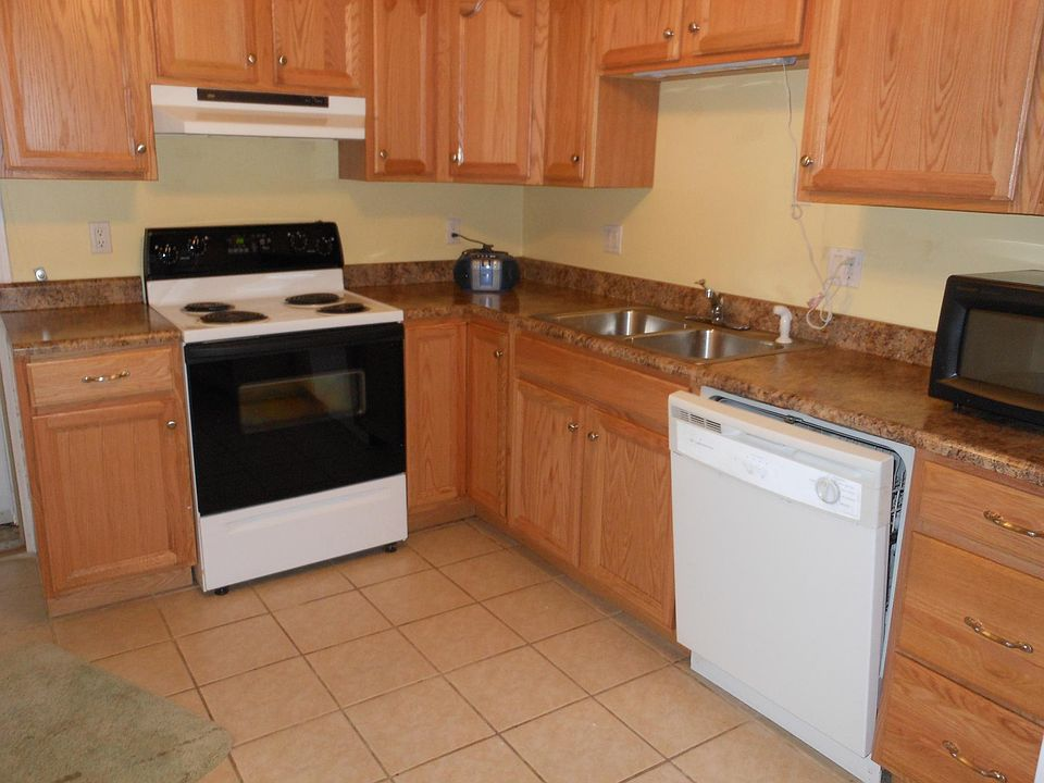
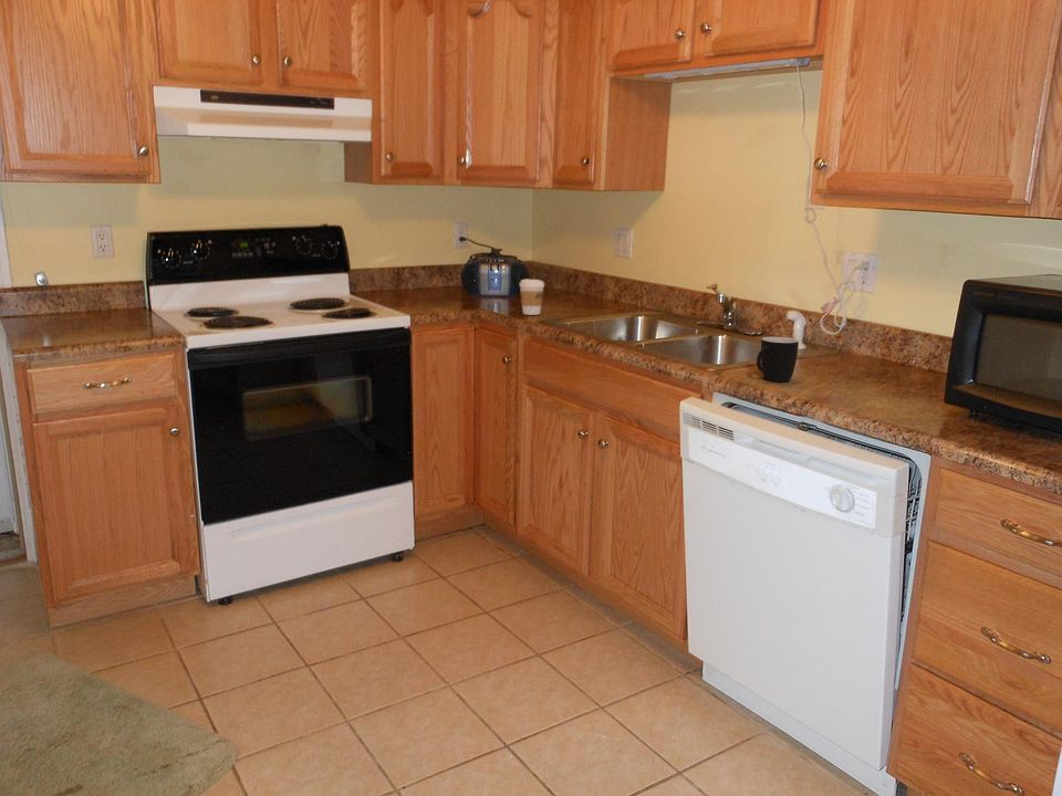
+ mug [756,336,800,383]
+ coffee cup [519,277,545,316]
